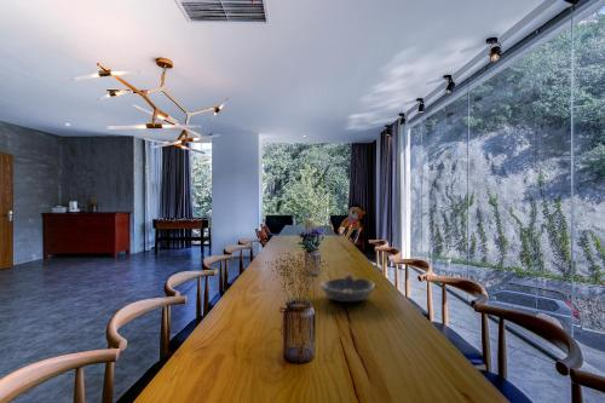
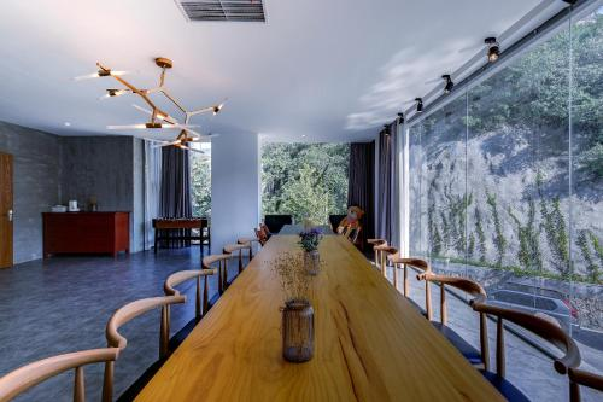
- bowl [319,272,376,303]
